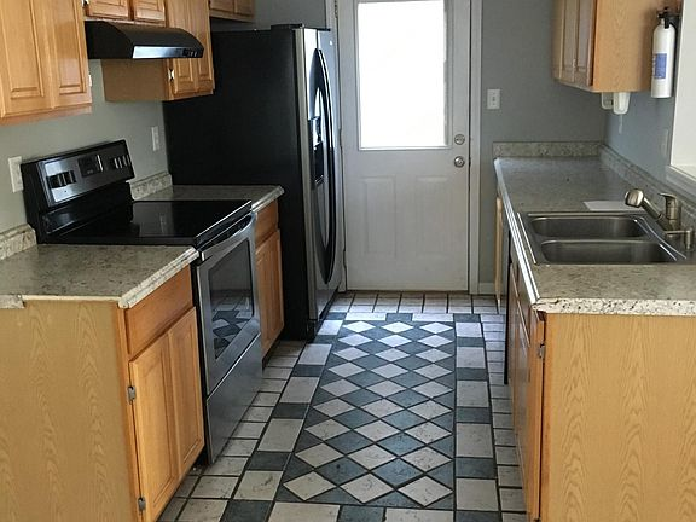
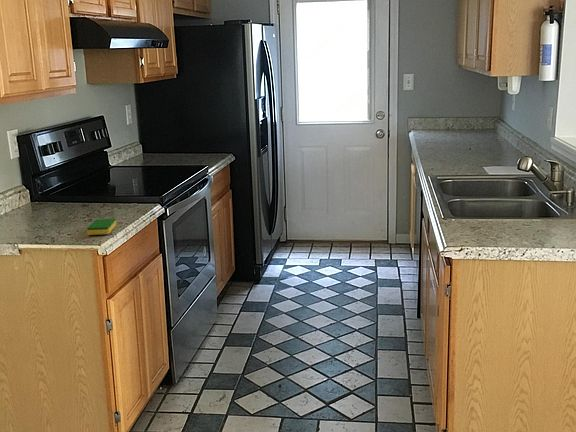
+ dish sponge [86,218,117,236]
